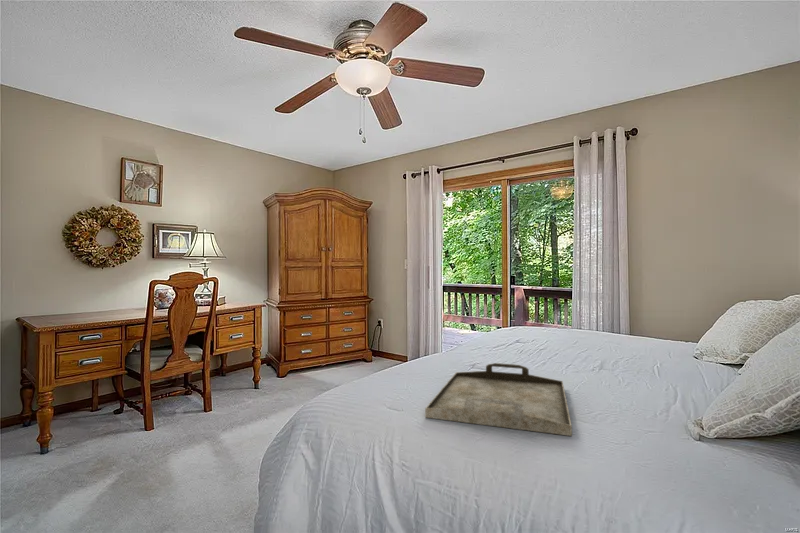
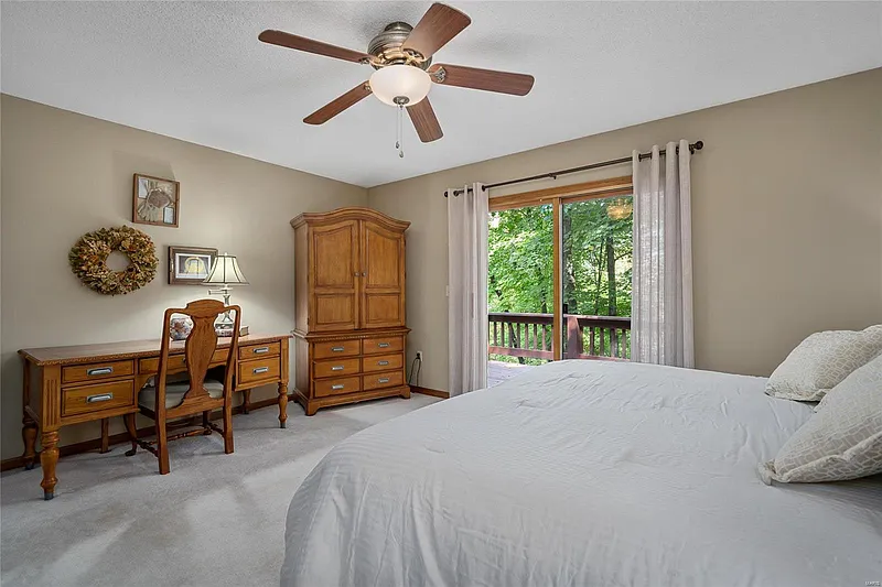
- serving tray [424,362,573,437]
